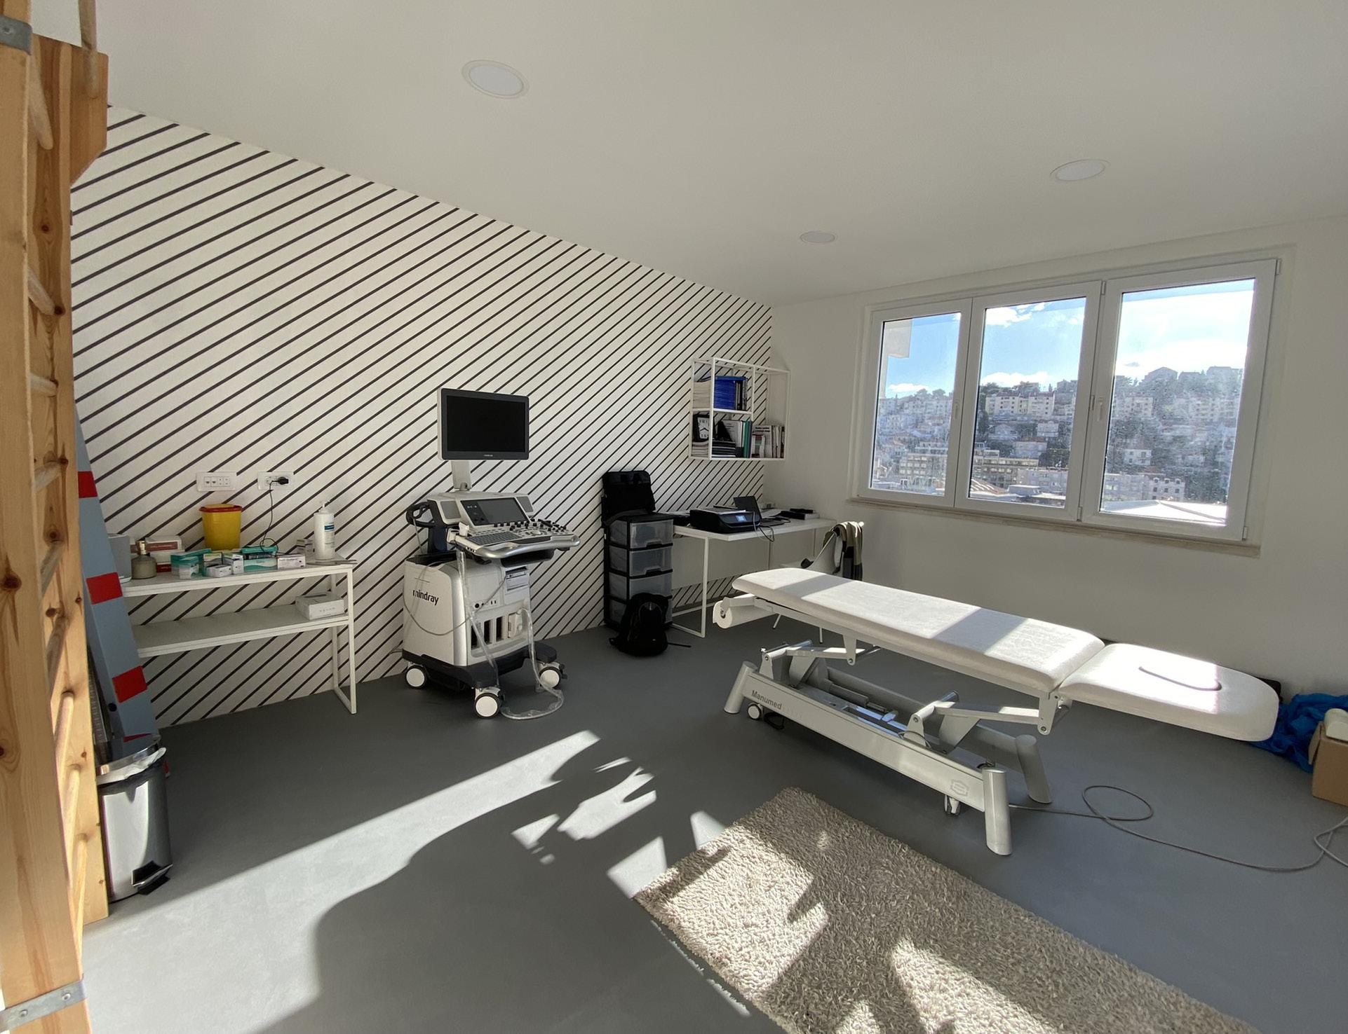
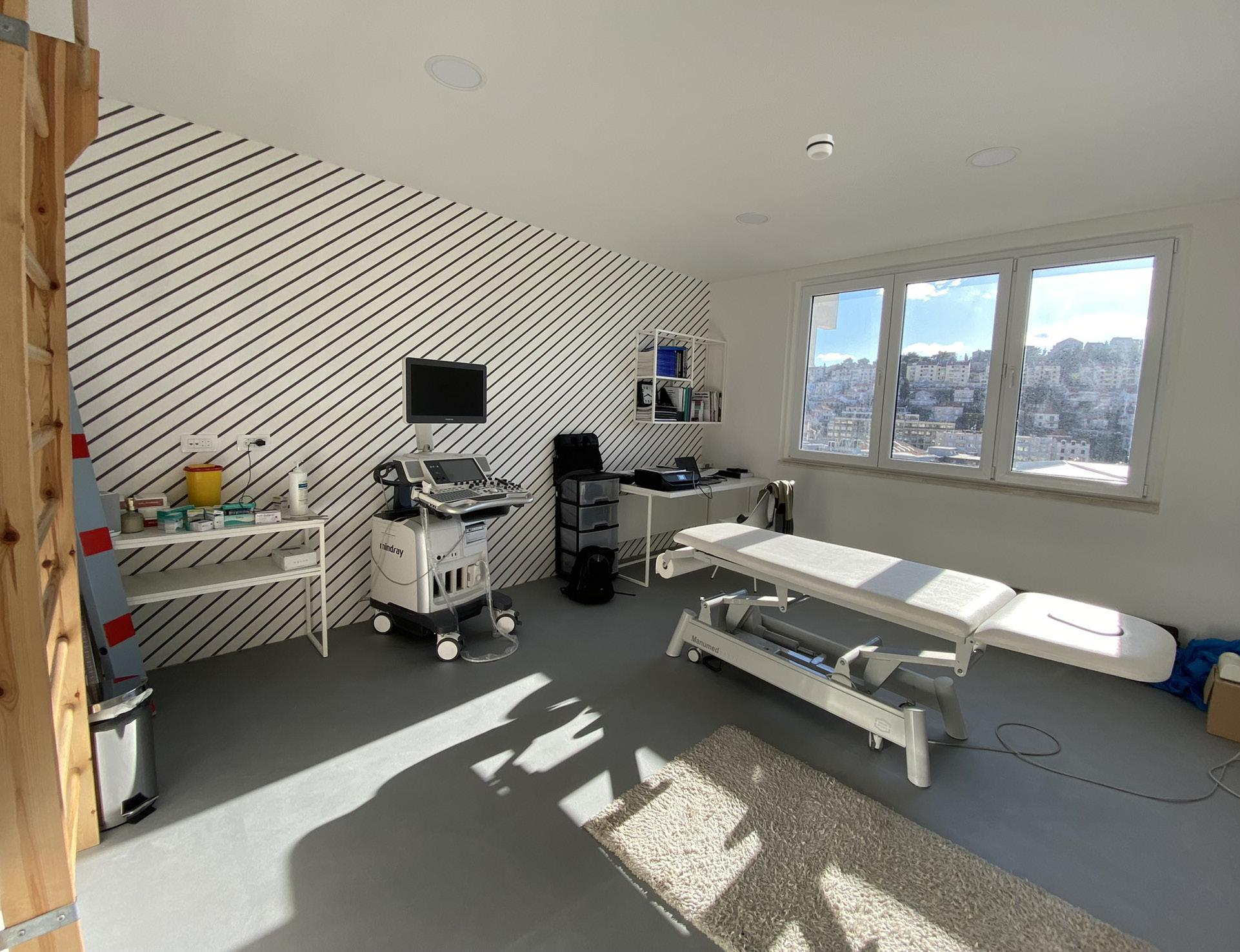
+ smoke detector [806,133,835,161]
